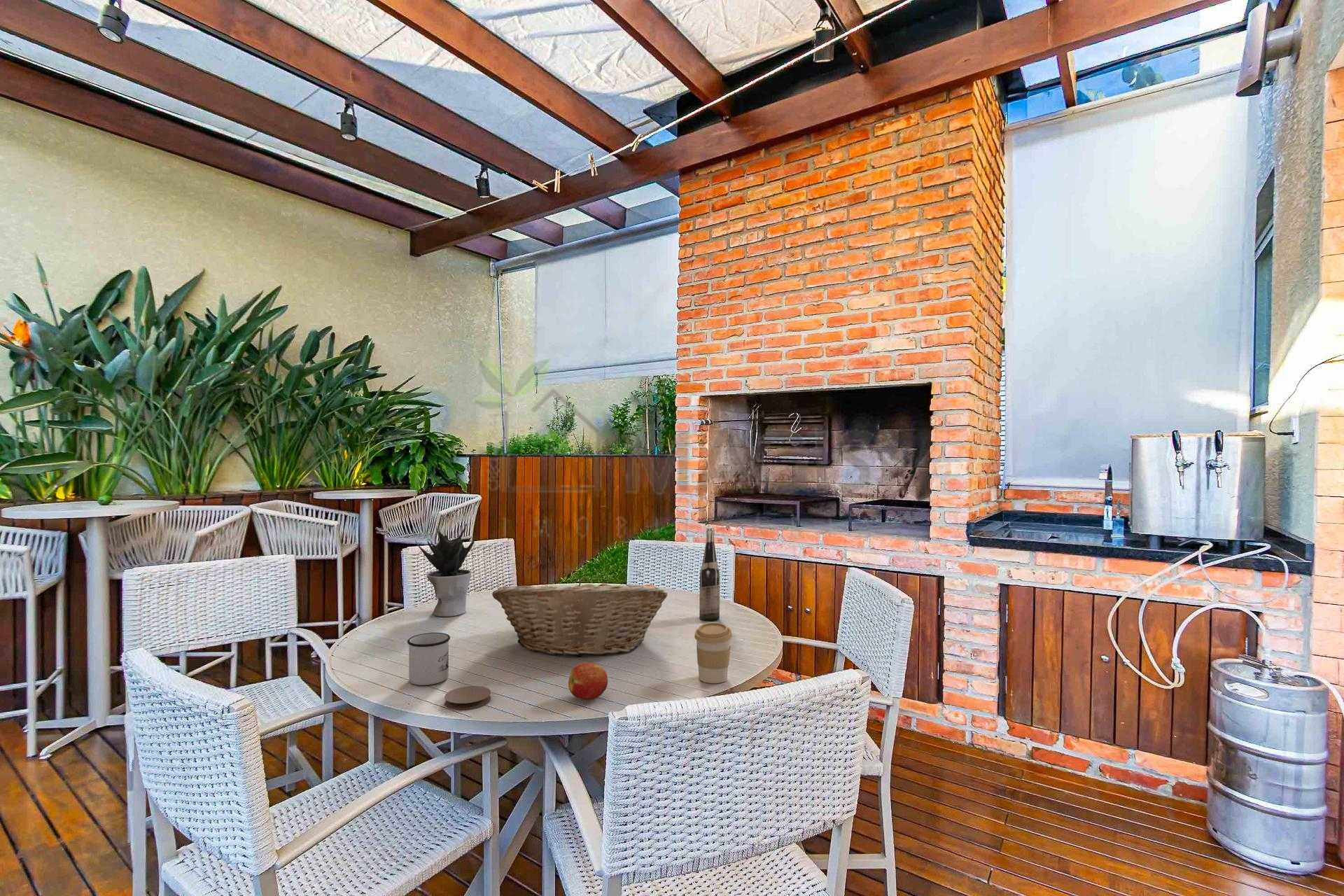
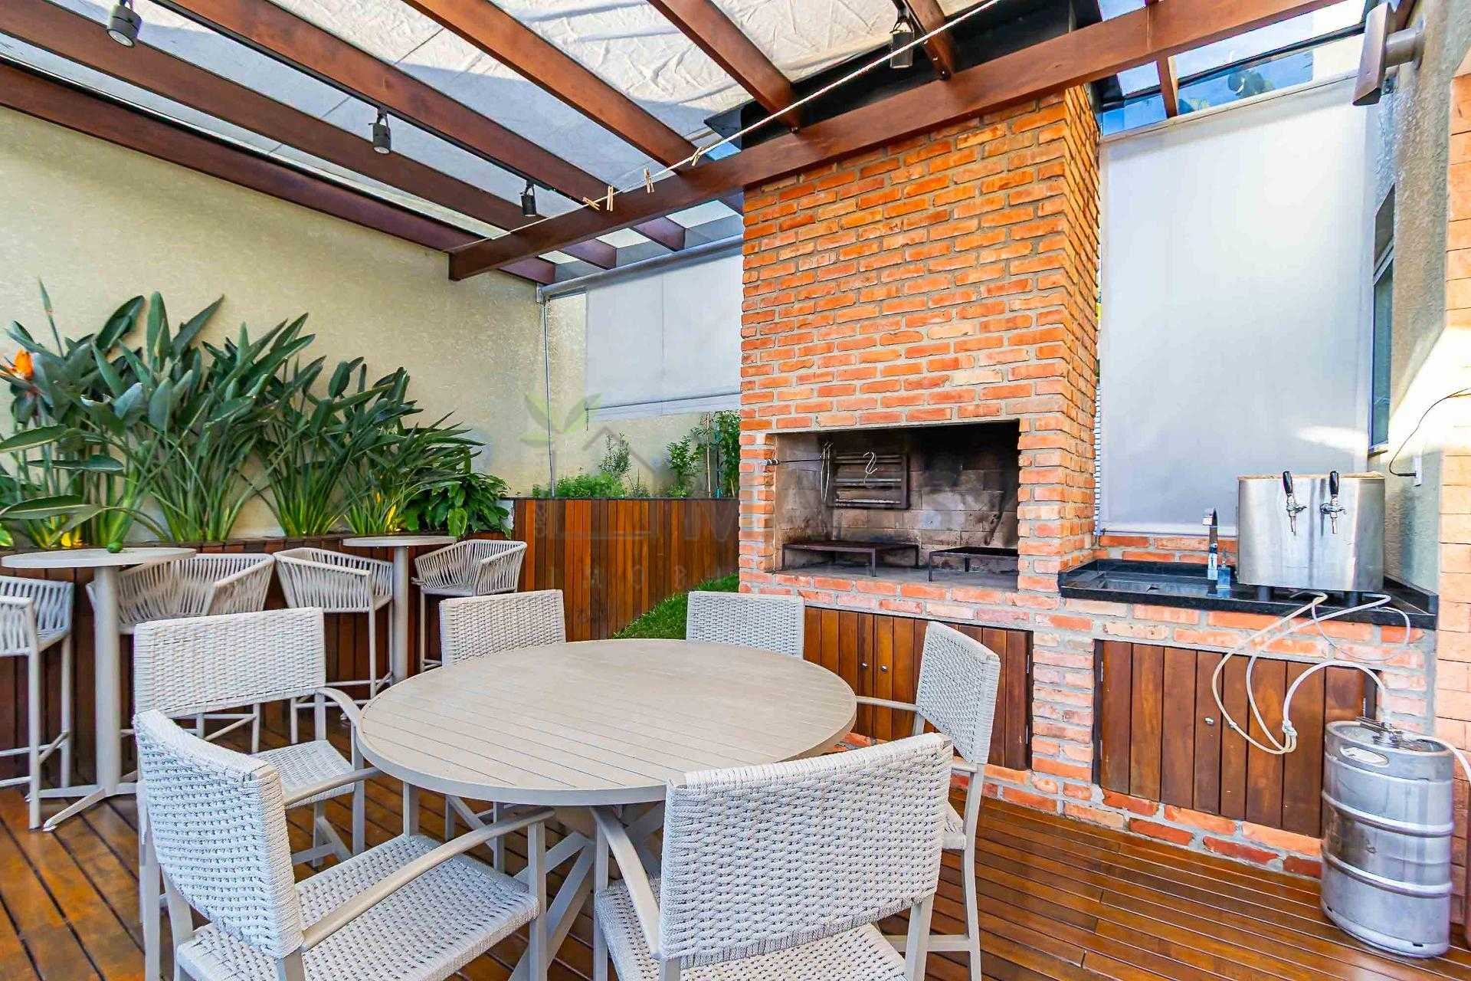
- apple [568,662,608,701]
- coaster [444,685,491,710]
- fruit basket [491,575,668,658]
- potted plant [414,523,477,617]
- mug [407,632,451,686]
- coffee cup [694,622,733,684]
- wine bottle [699,527,720,622]
